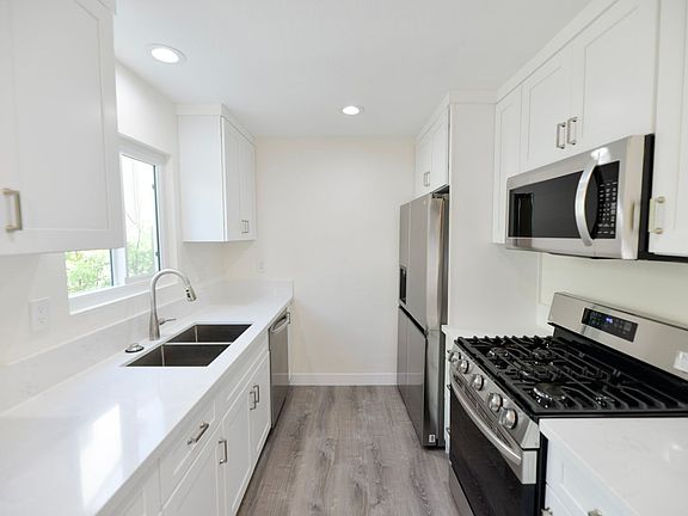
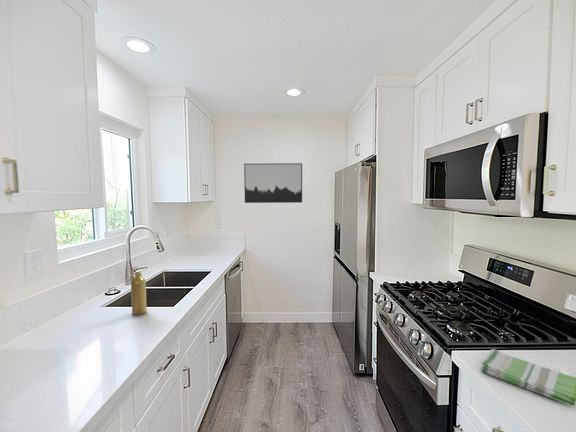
+ dish towel [479,348,576,407]
+ perfume bottle [130,269,148,316]
+ wall art [243,162,303,204]
